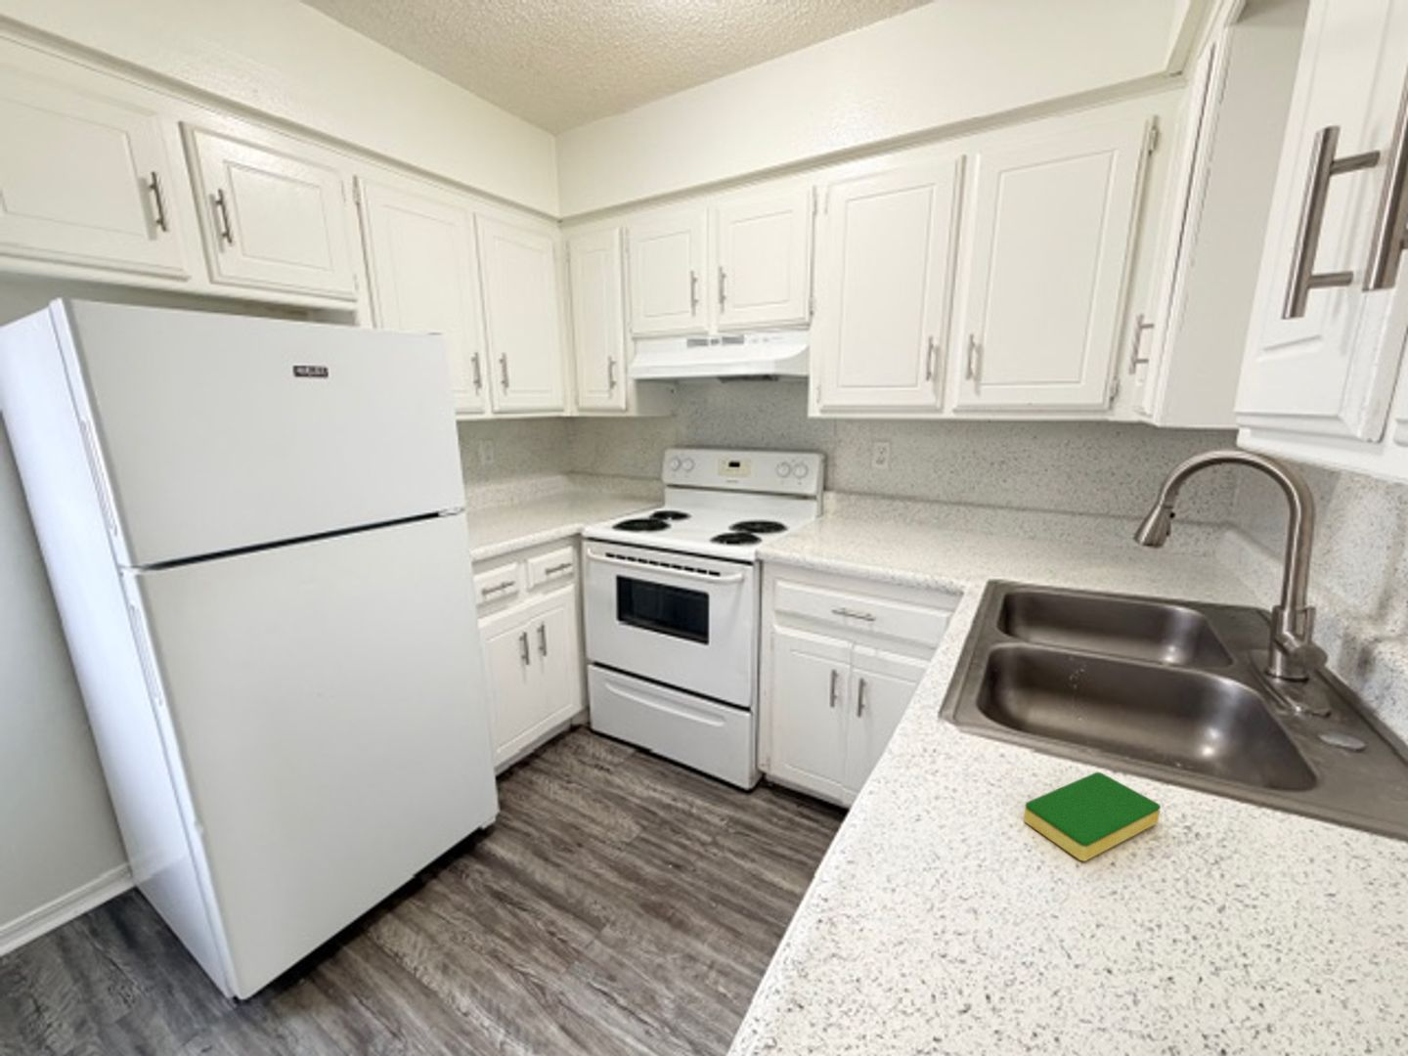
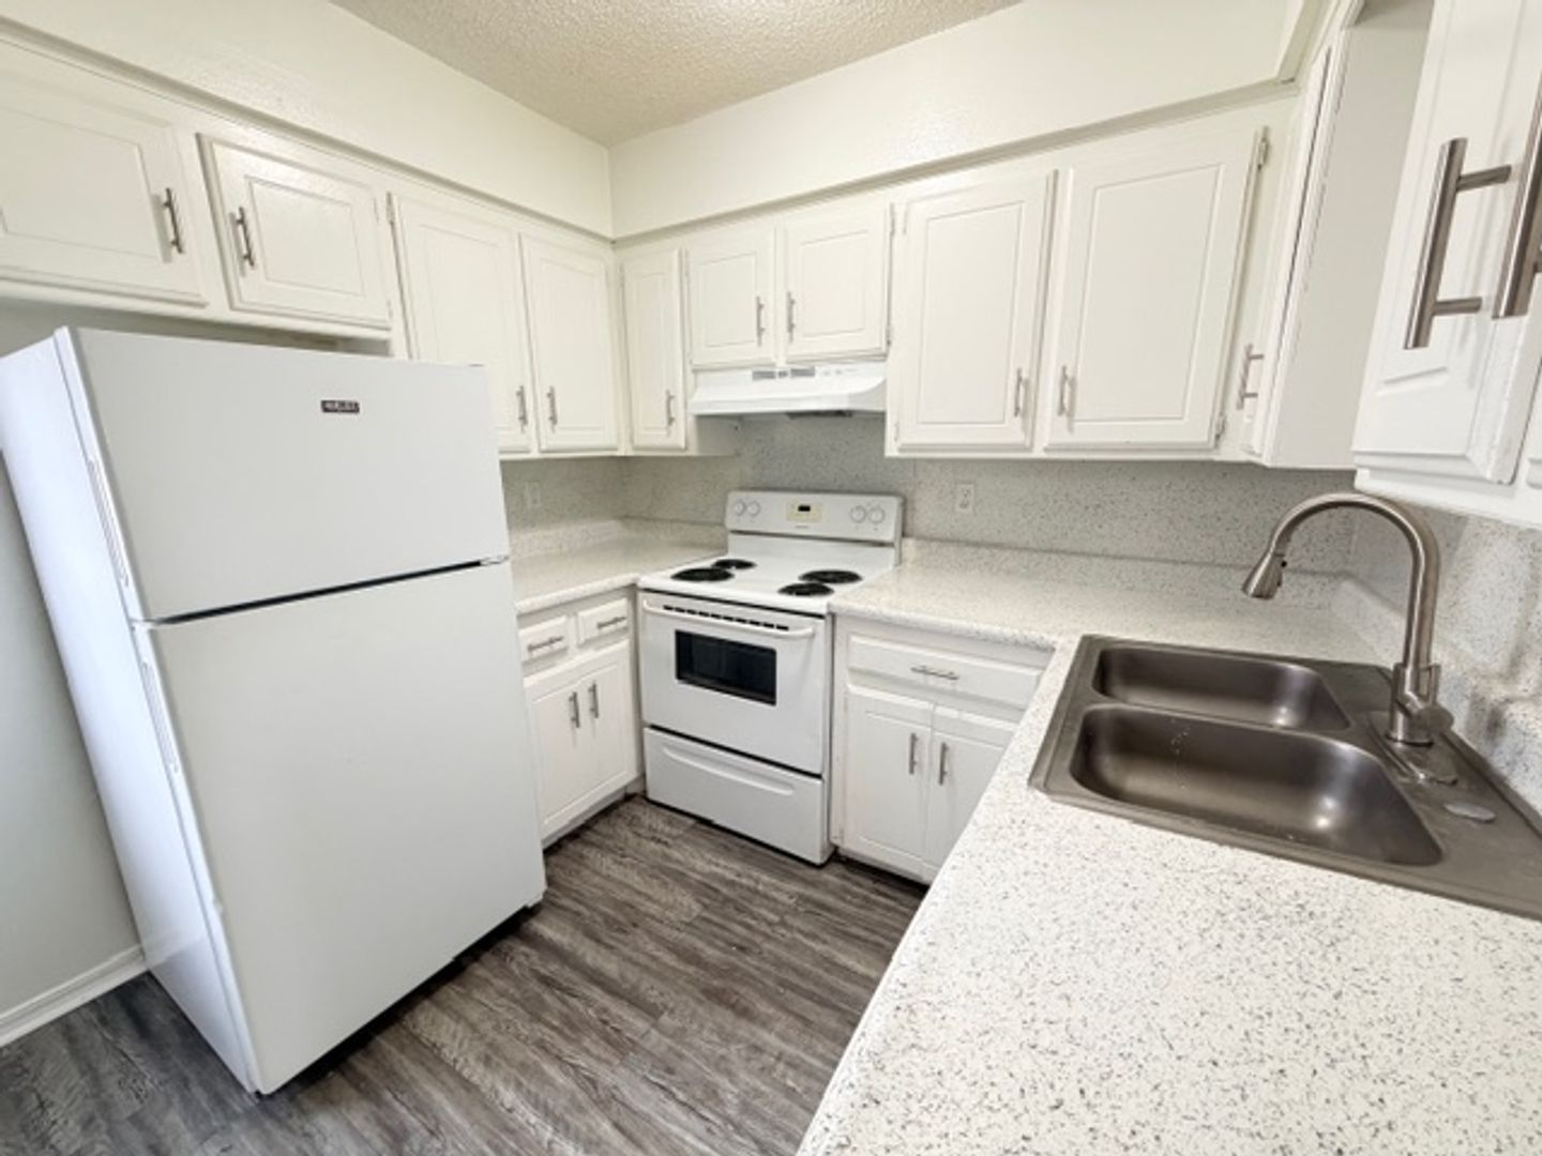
- dish sponge [1023,771,1162,862]
